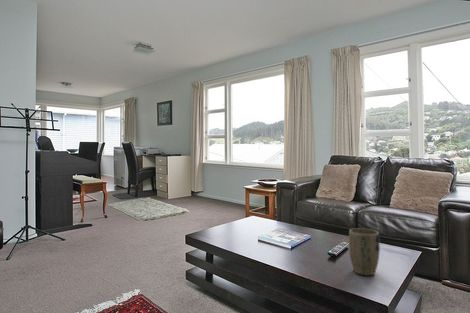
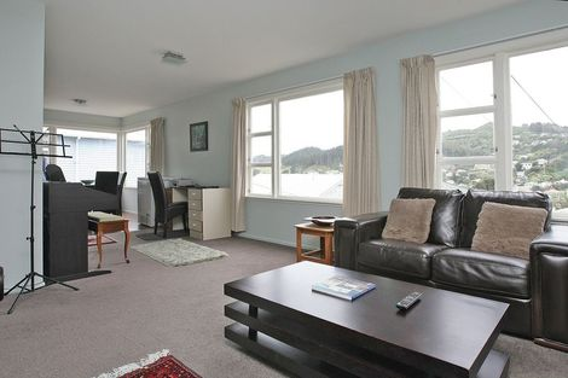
- plant pot [348,227,381,277]
